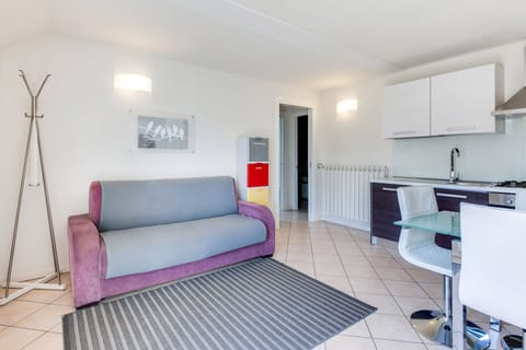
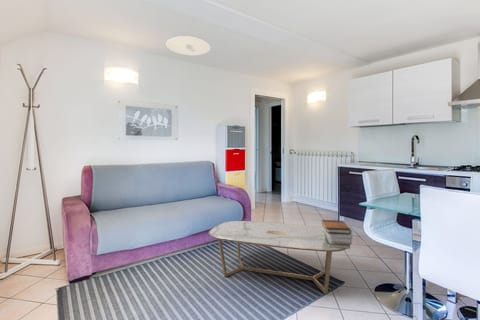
+ coffee table [208,220,347,295]
+ ceiling light [165,35,211,56]
+ book stack [321,219,354,250]
